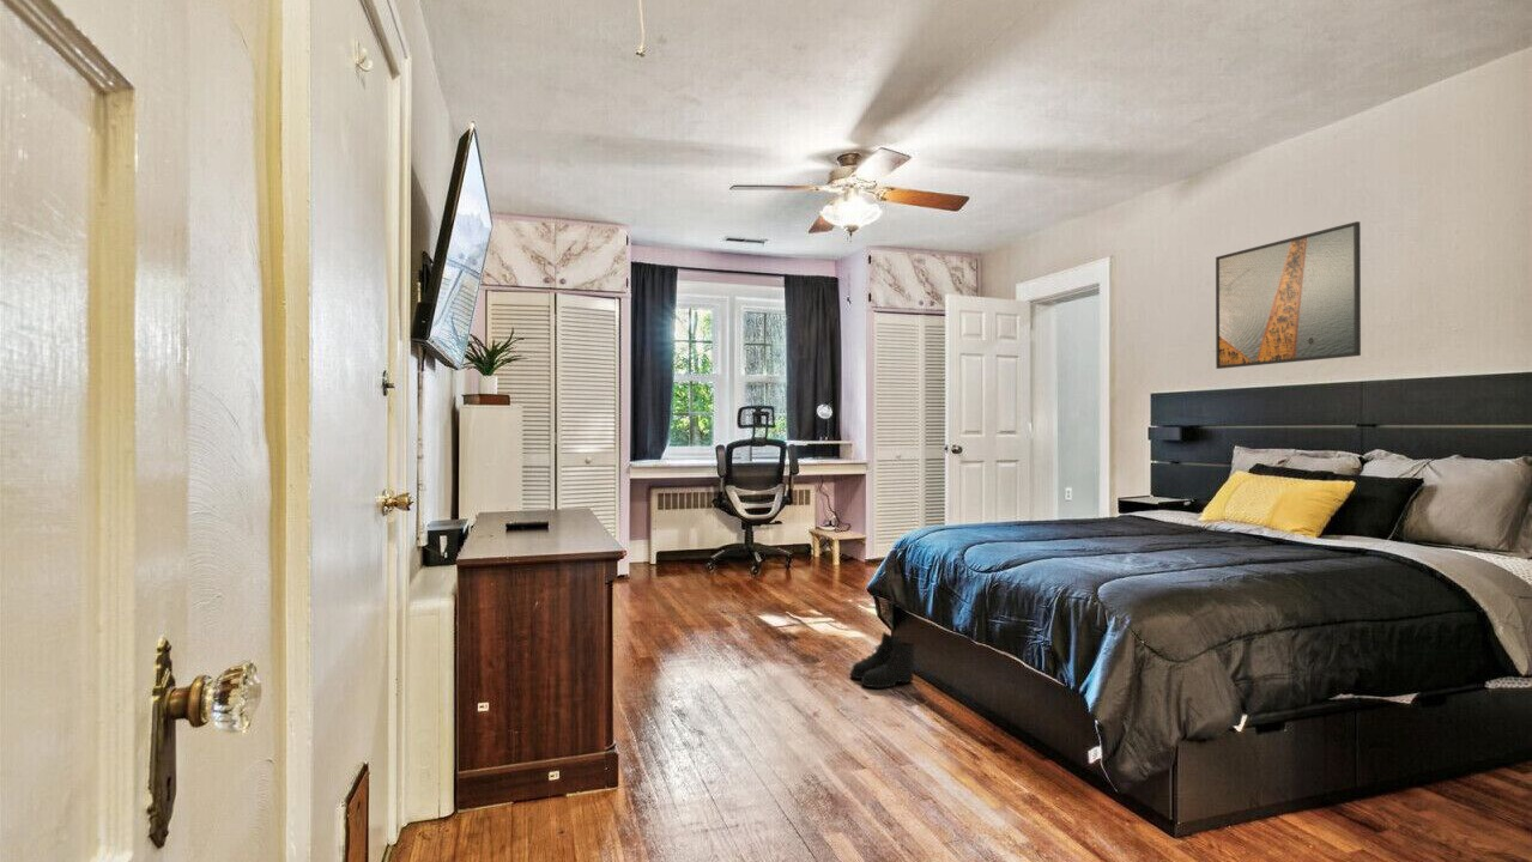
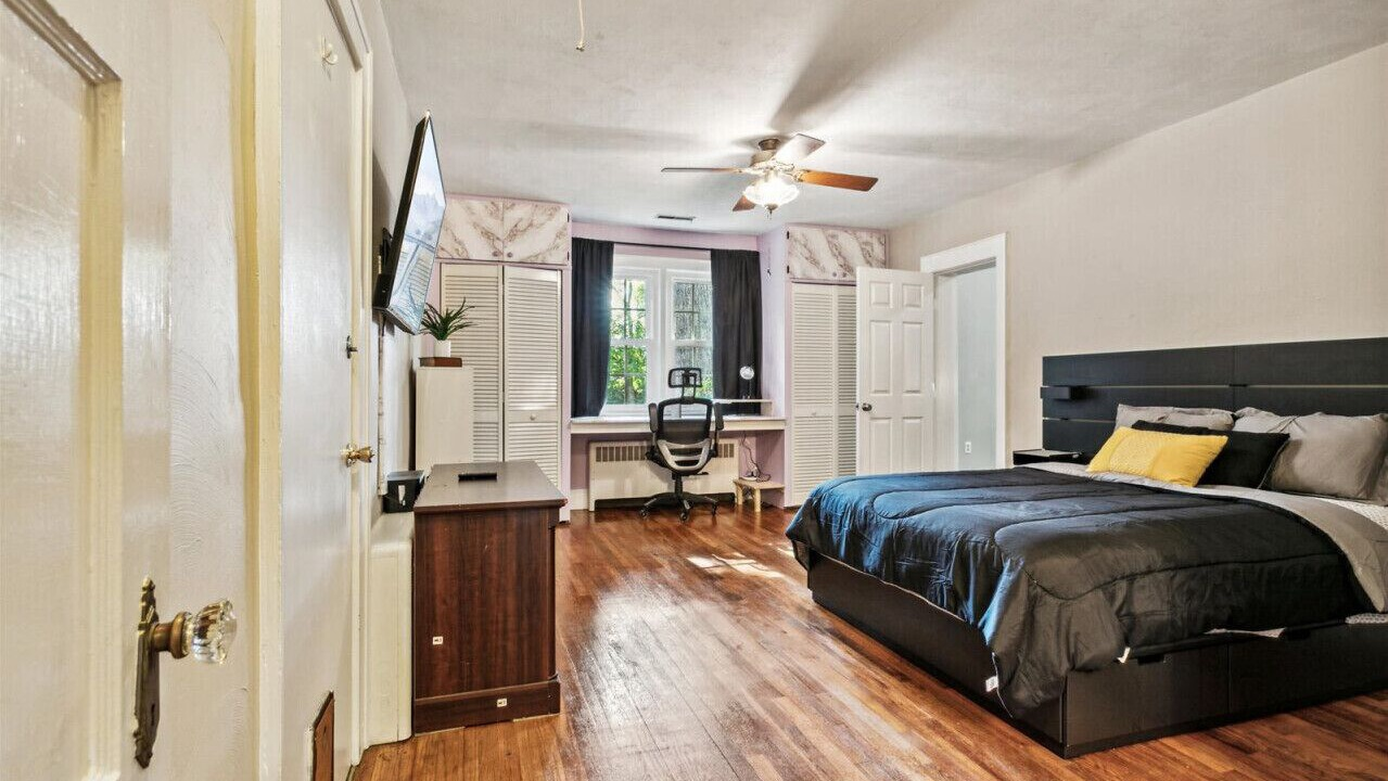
- boots [849,631,918,690]
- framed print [1215,220,1362,370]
